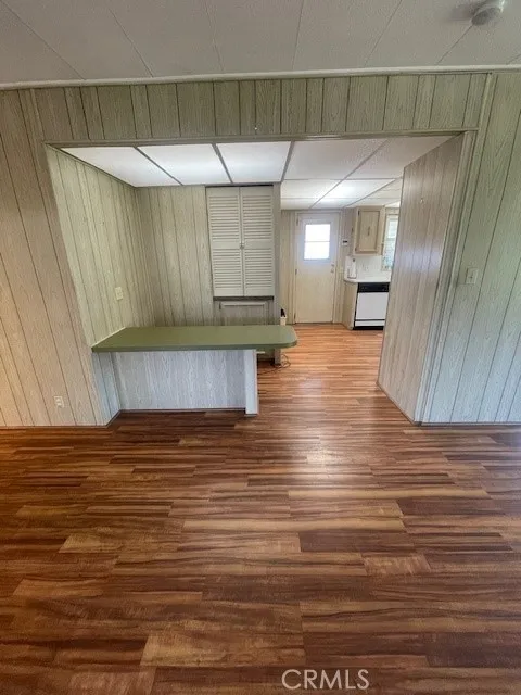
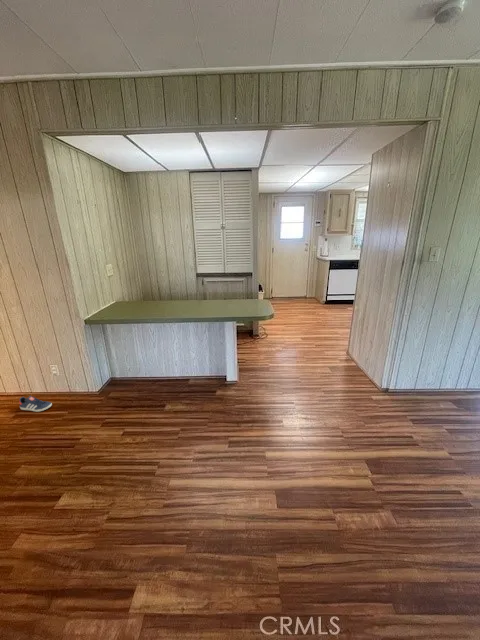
+ sneaker [18,395,53,413]
